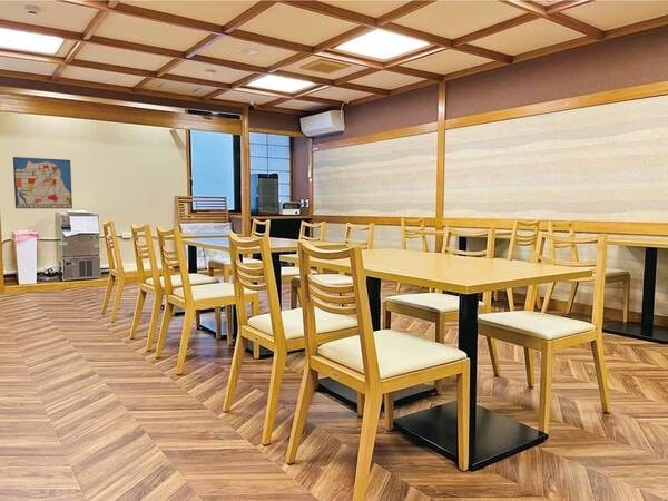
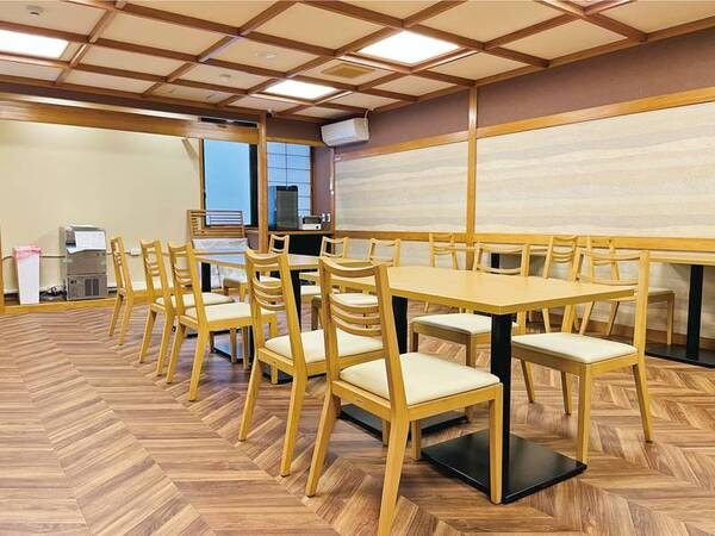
- wall art [12,156,73,209]
